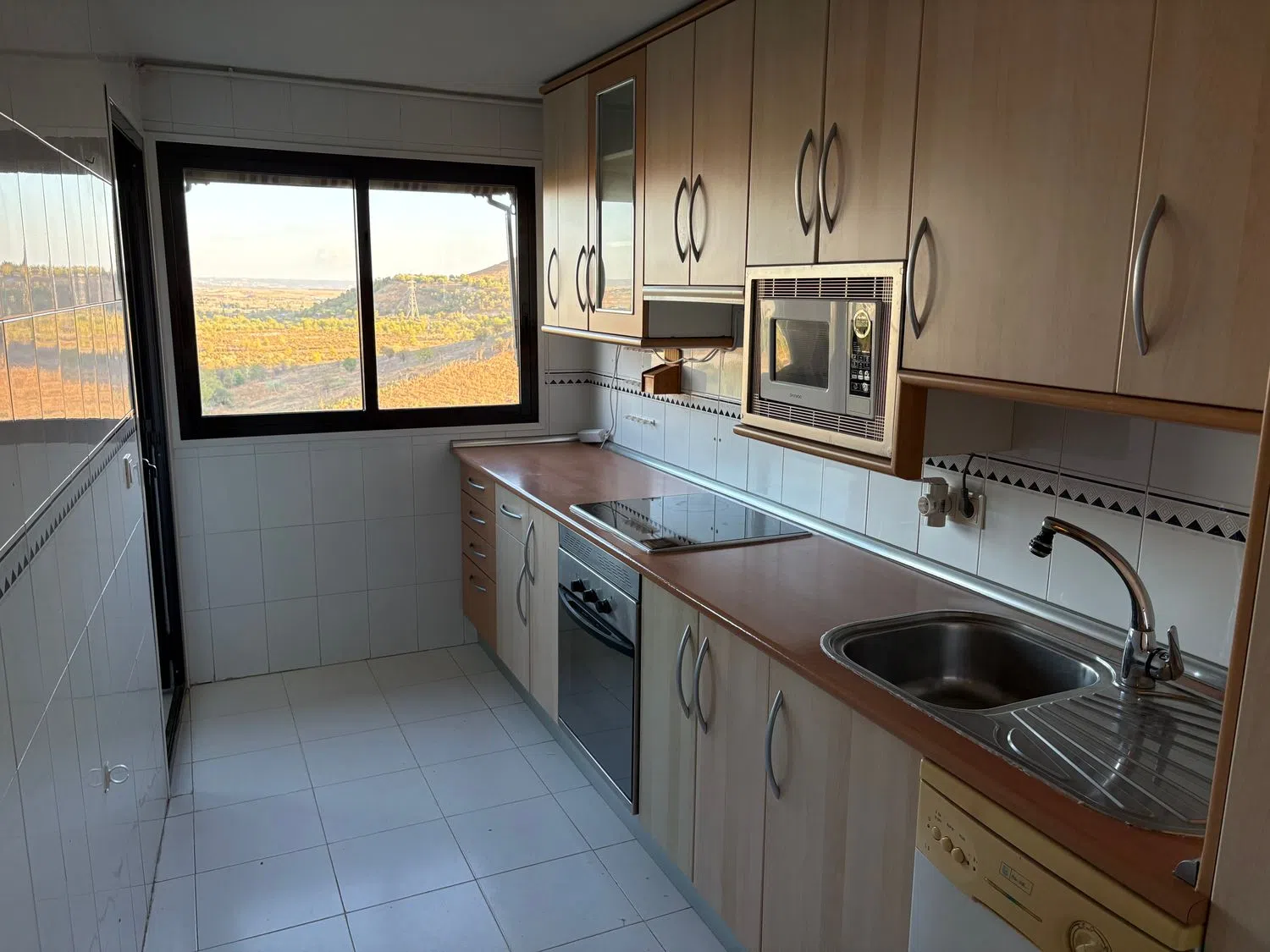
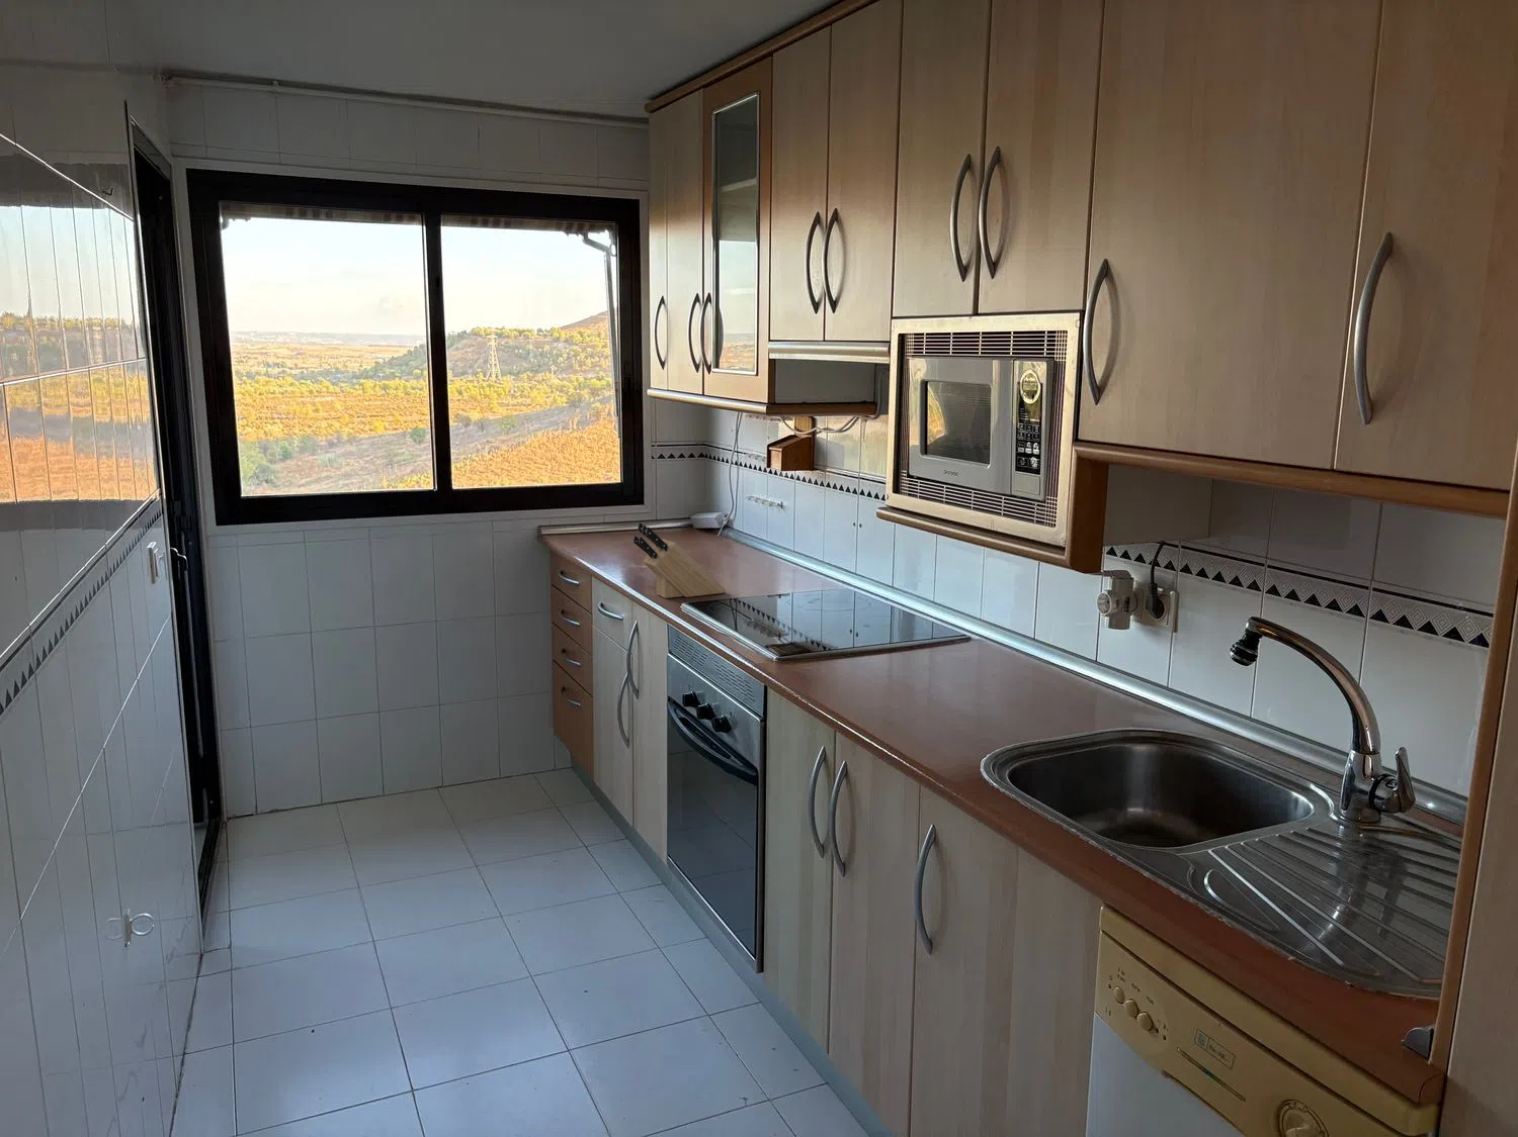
+ knife block [632,522,727,600]
